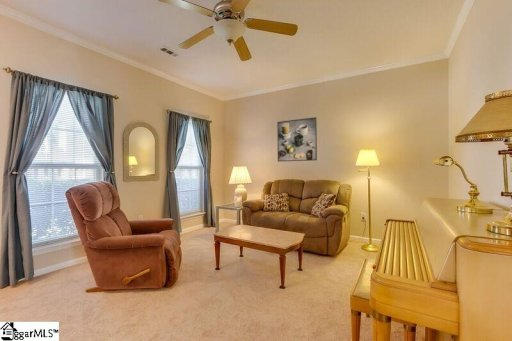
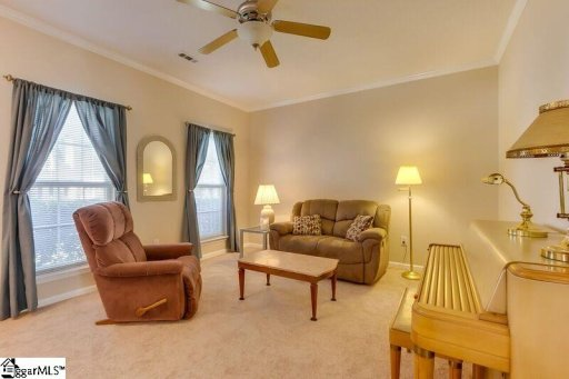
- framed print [276,116,318,162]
